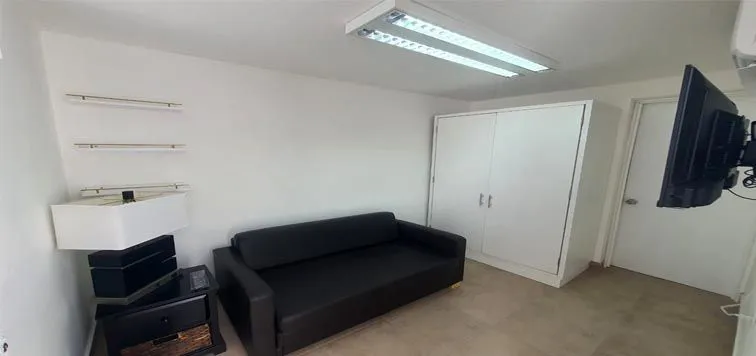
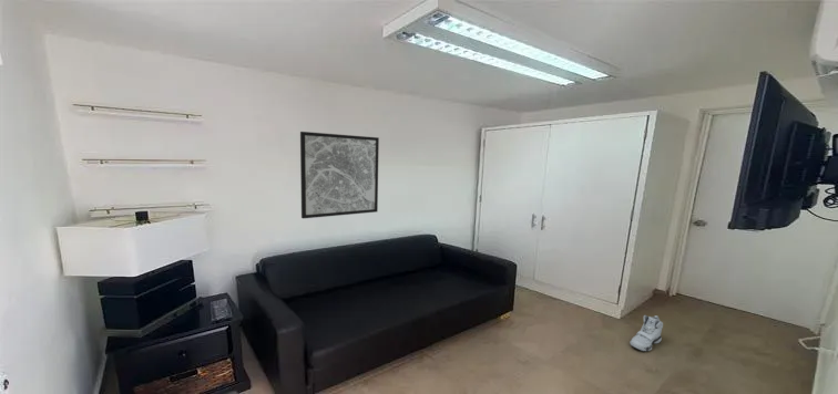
+ wall art [299,131,380,219]
+ sneaker [628,314,664,352]
